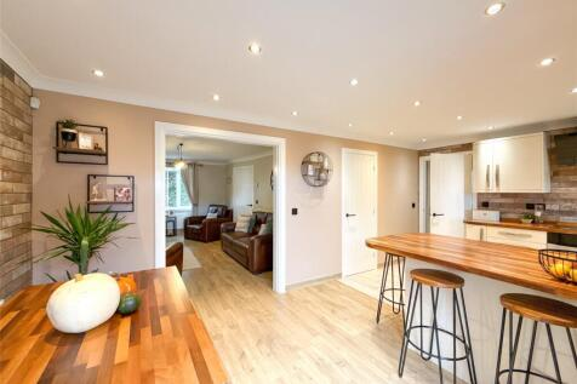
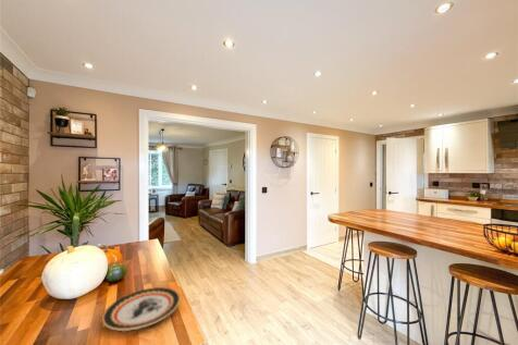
+ plate [101,286,181,332]
